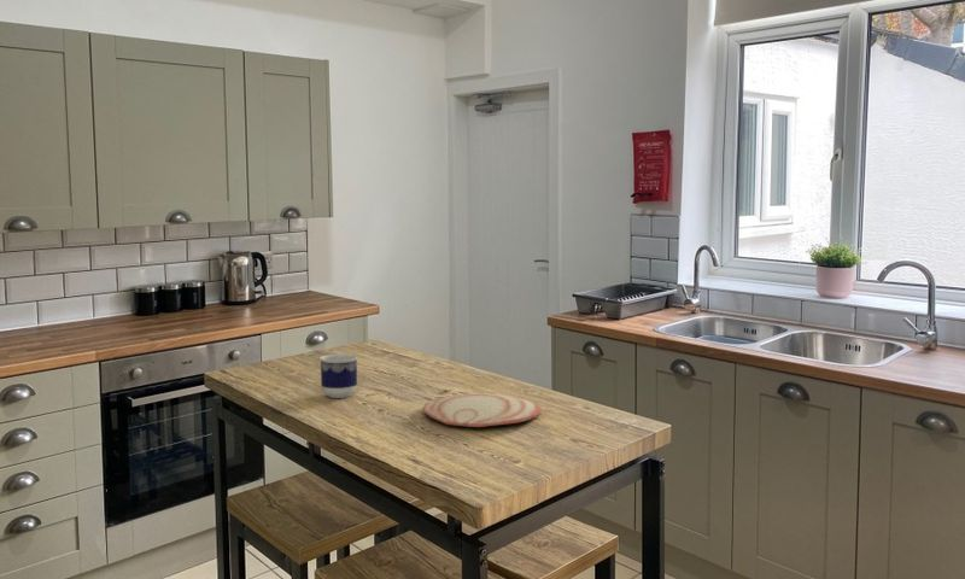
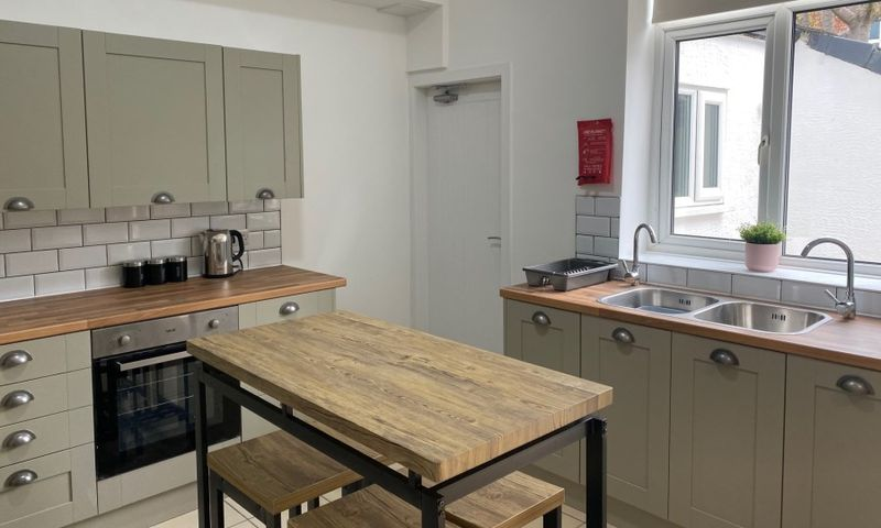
- plate [422,392,542,428]
- cup [318,352,358,399]
